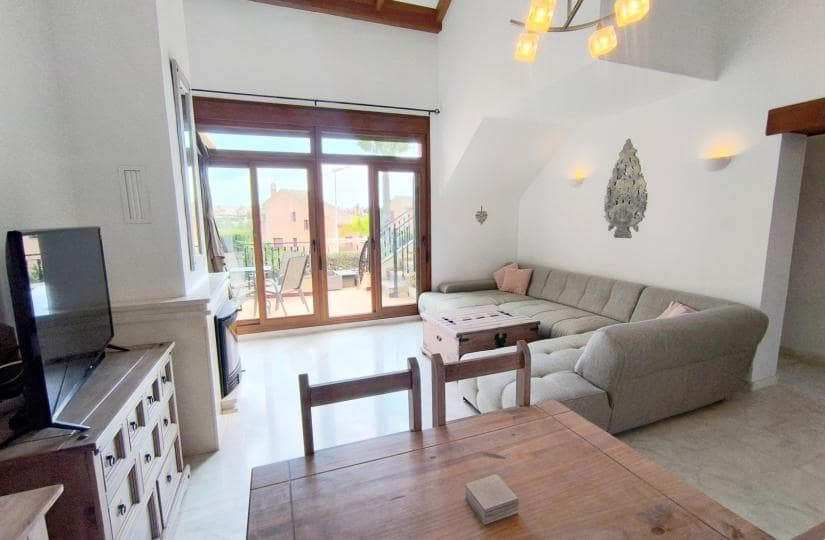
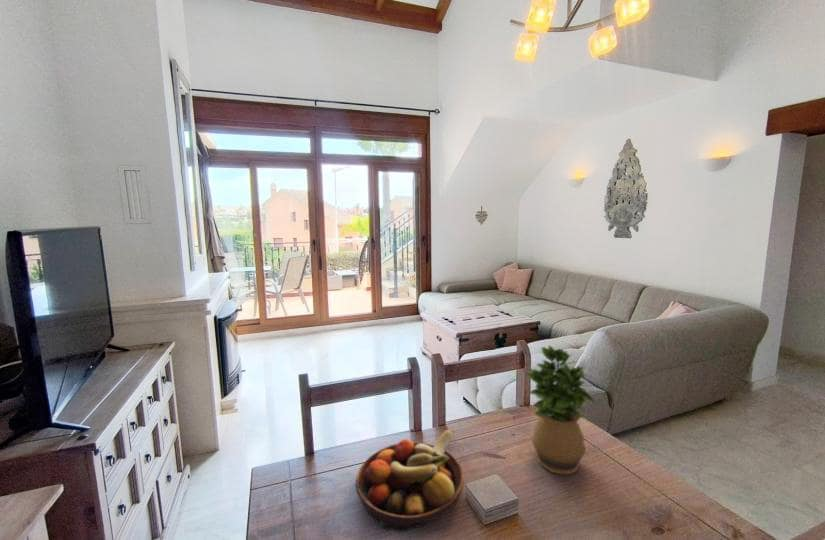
+ fruit bowl [355,428,465,532]
+ potted plant [526,345,596,475]
